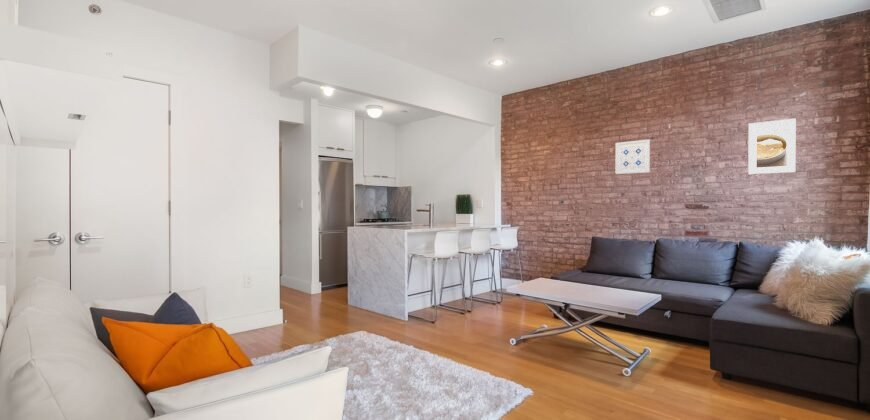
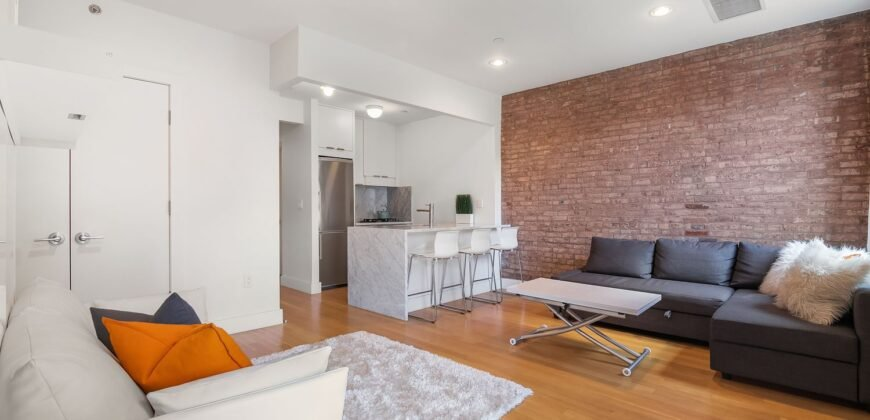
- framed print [747,117,797,175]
- wall art [615,139,651,175]
